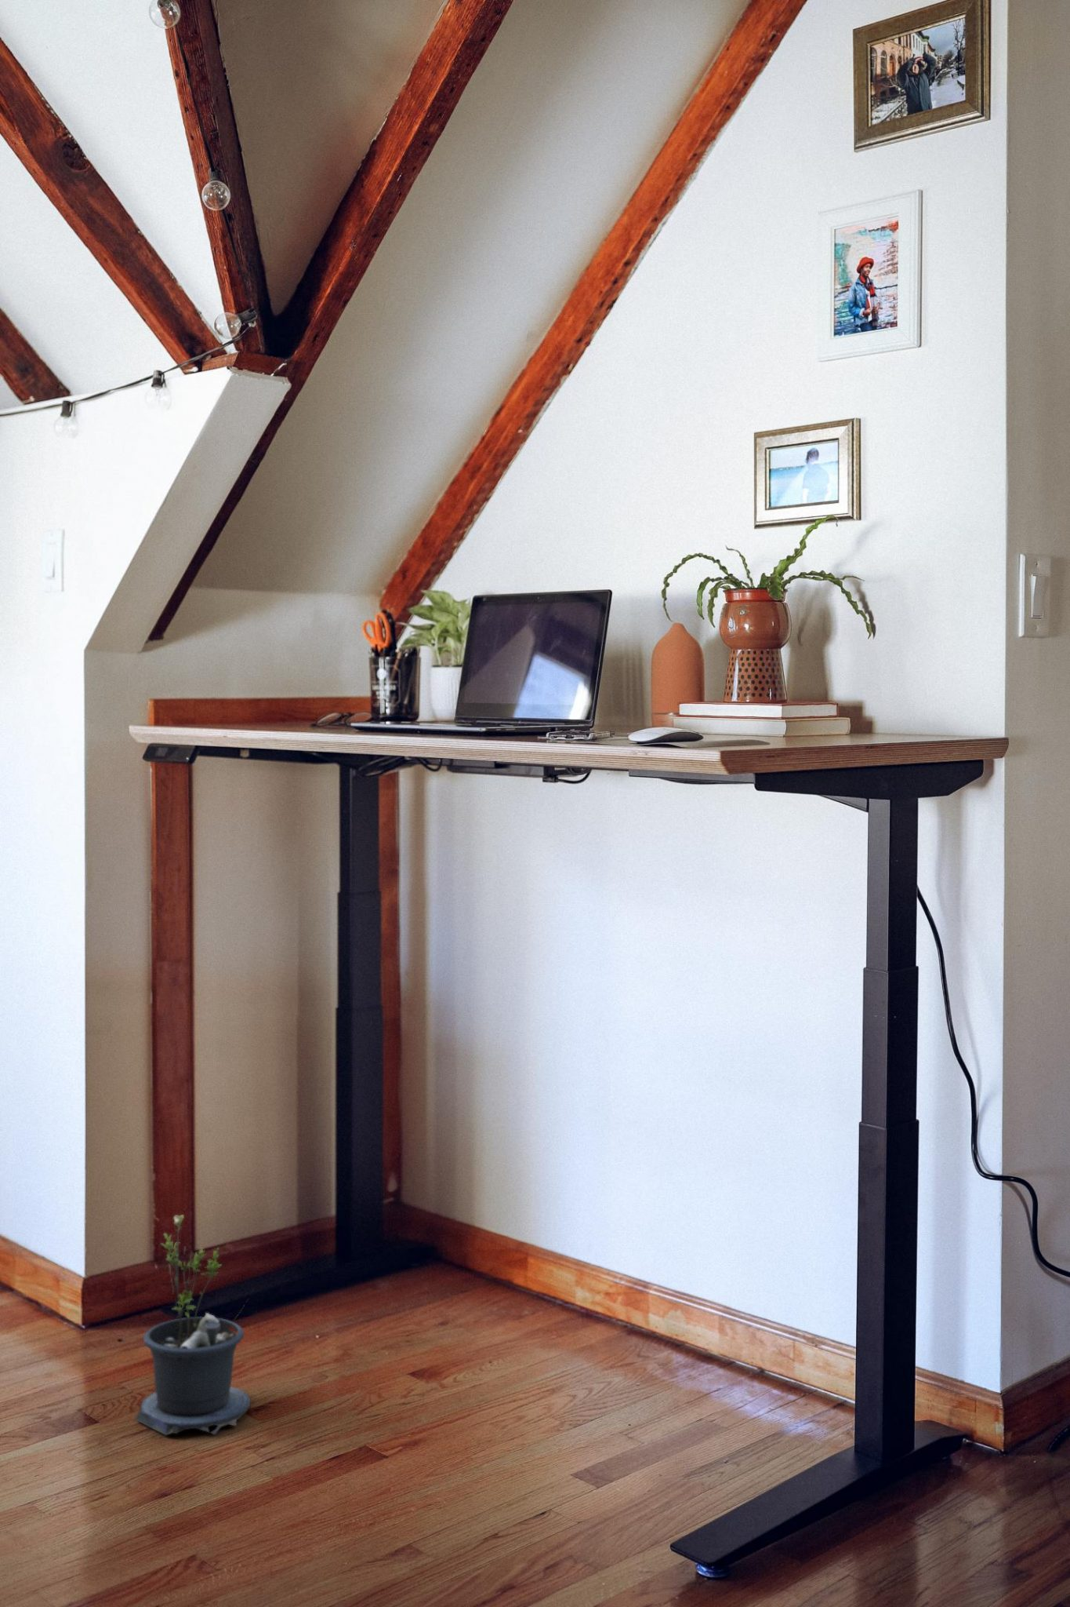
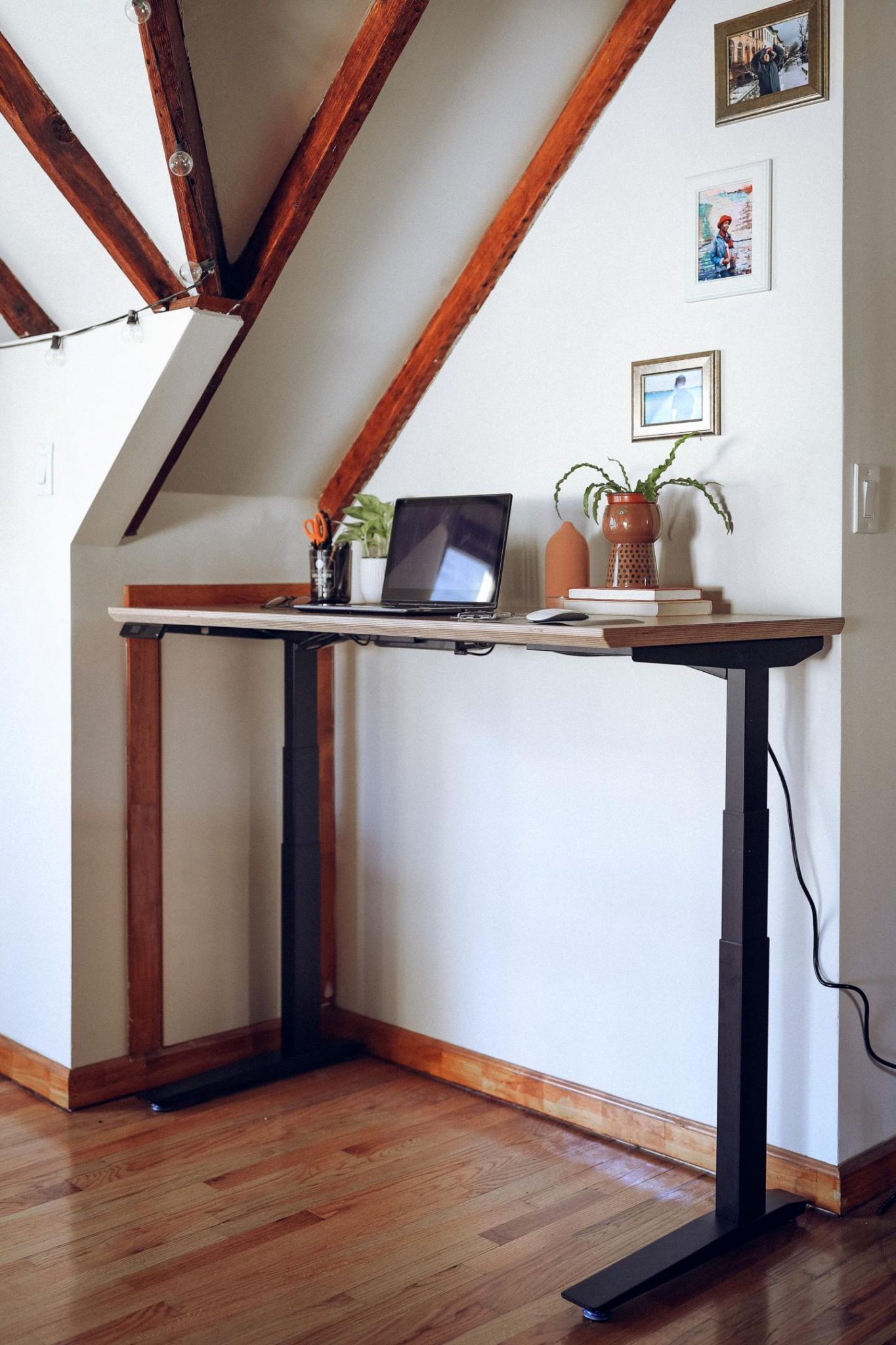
- potted plant [135,1214,254,1436]
